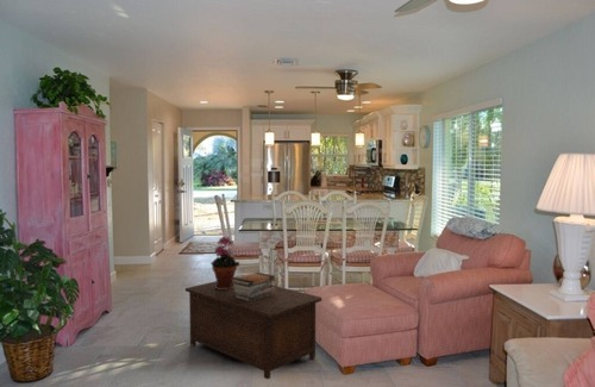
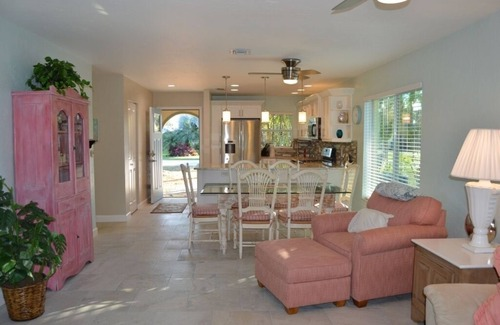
- book stack [232,271,276,301]
- potted plant [209,236,240,289]
- cabinet [184,275,322,380]
